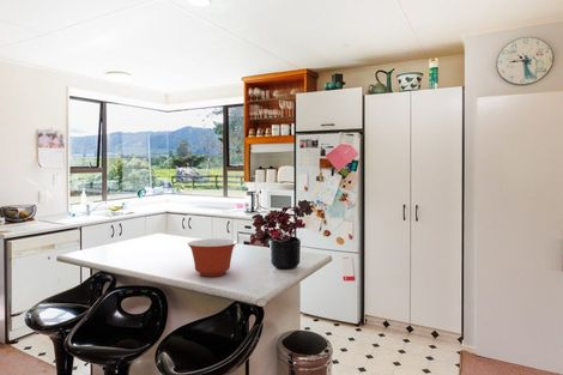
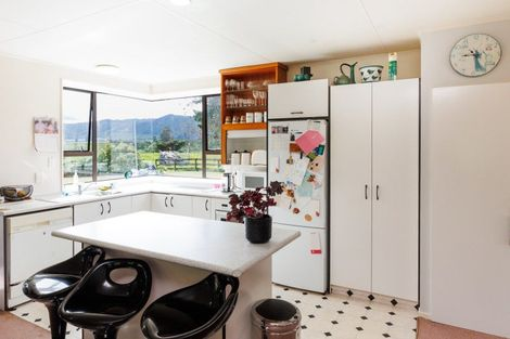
- mixing bowl [187,238,238,278]
